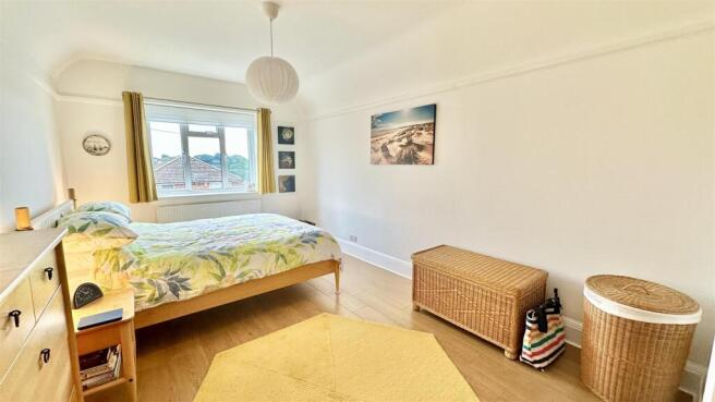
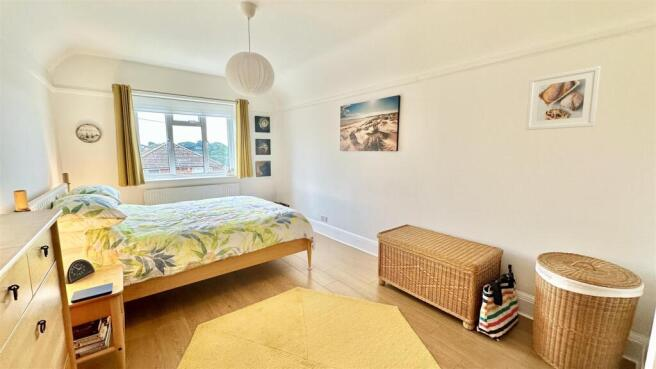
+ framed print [525,65,602,131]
